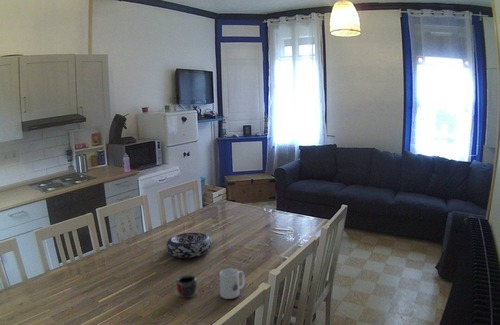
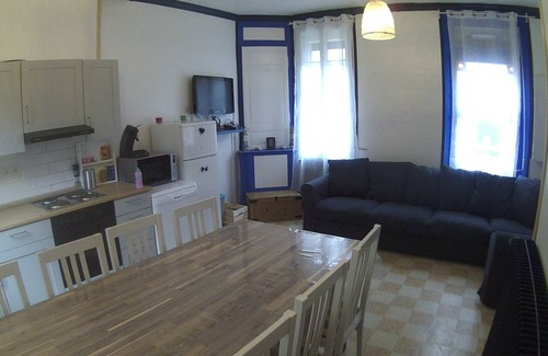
- decorative bowl [165,232,213,259]
- mug [218,268,246,300]
- mug [175,274,198,299]
